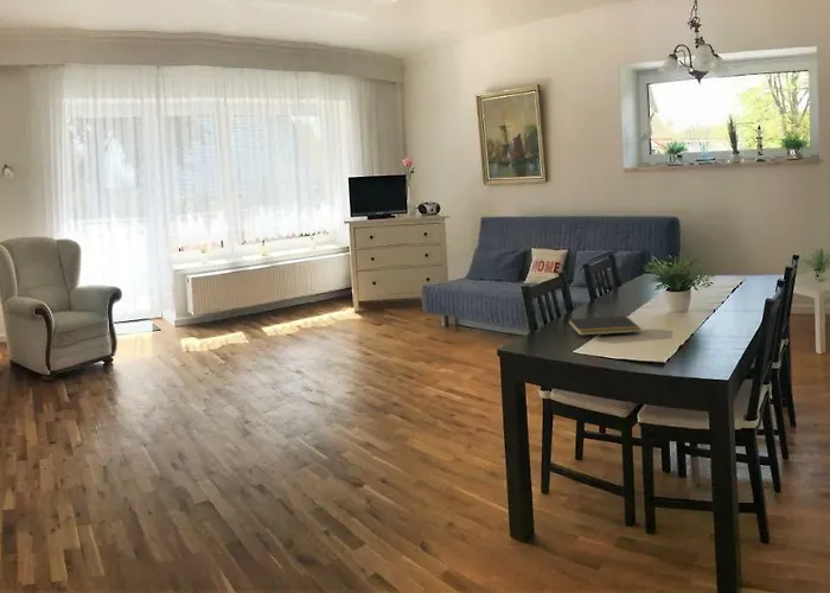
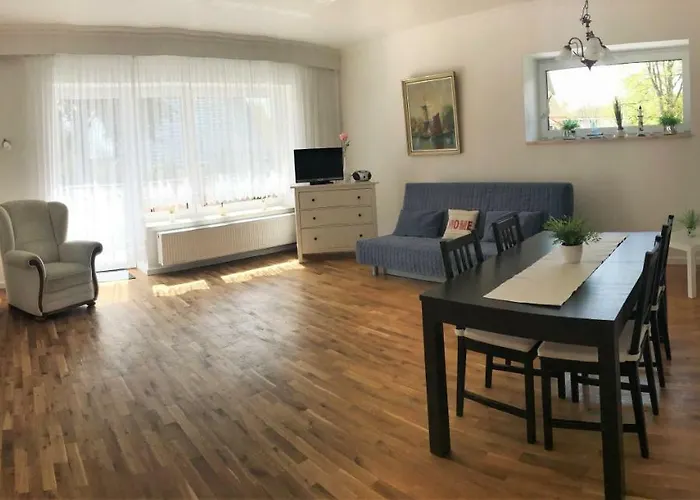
- notepad [567,315,643,337]
